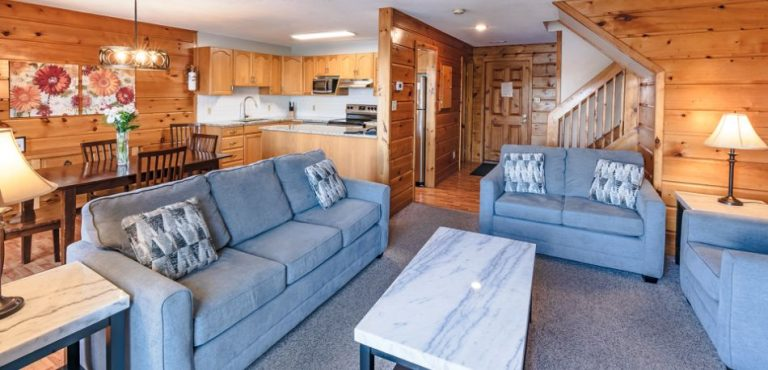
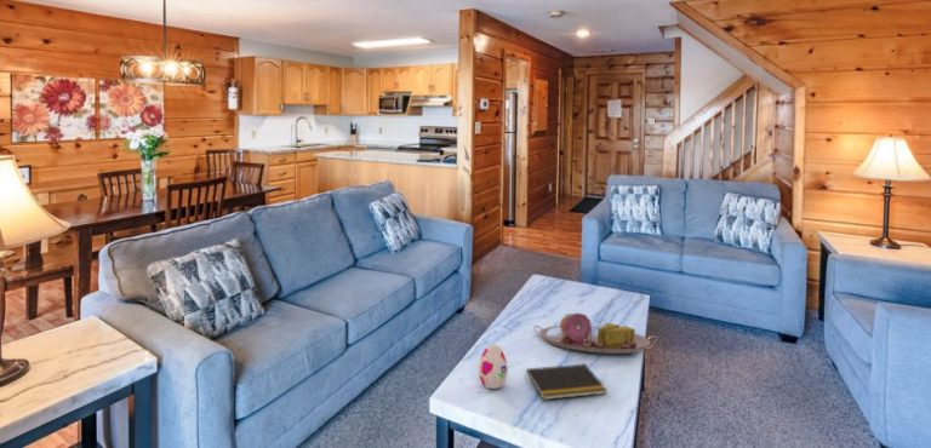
+ serving tray [533,312,658,355]
+ notepad [524,363,609,401]
+ decorative egg [478,343,509,390]
